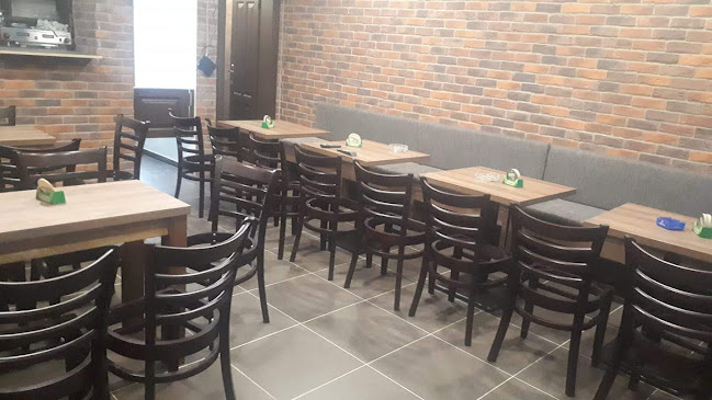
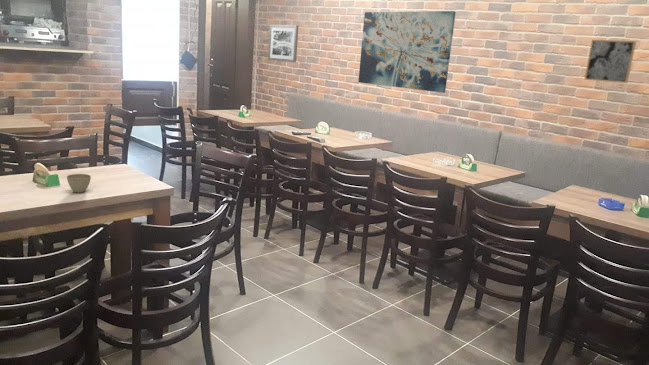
+ wall art [358,10,457,94]
+ wall art [267,24,299,63]
+ wall art [583,39,637,84]
+ flower pot [66,173,92,193]
